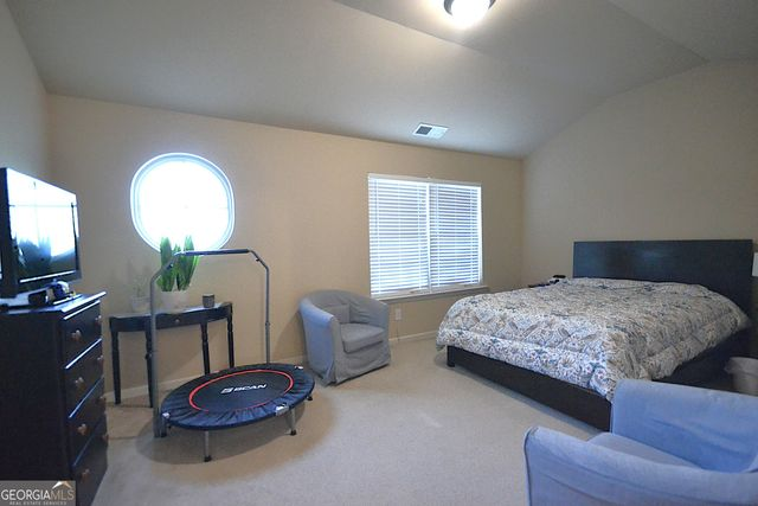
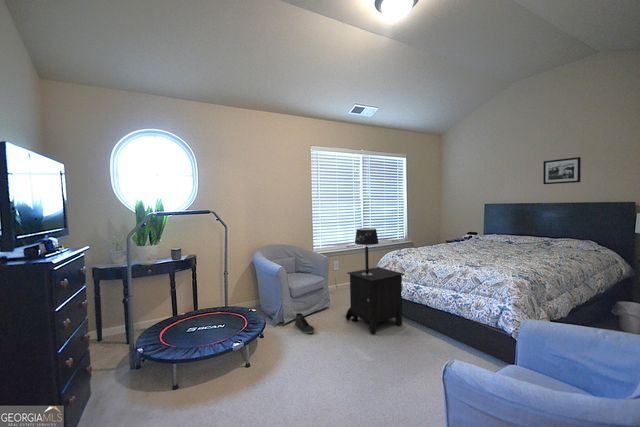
+ nightstand [344,266,406,335]
+ picture frame [542,156,582,185]
+ sneaker [294,312,315,334]
+ table lamp [354,227,380,276]
